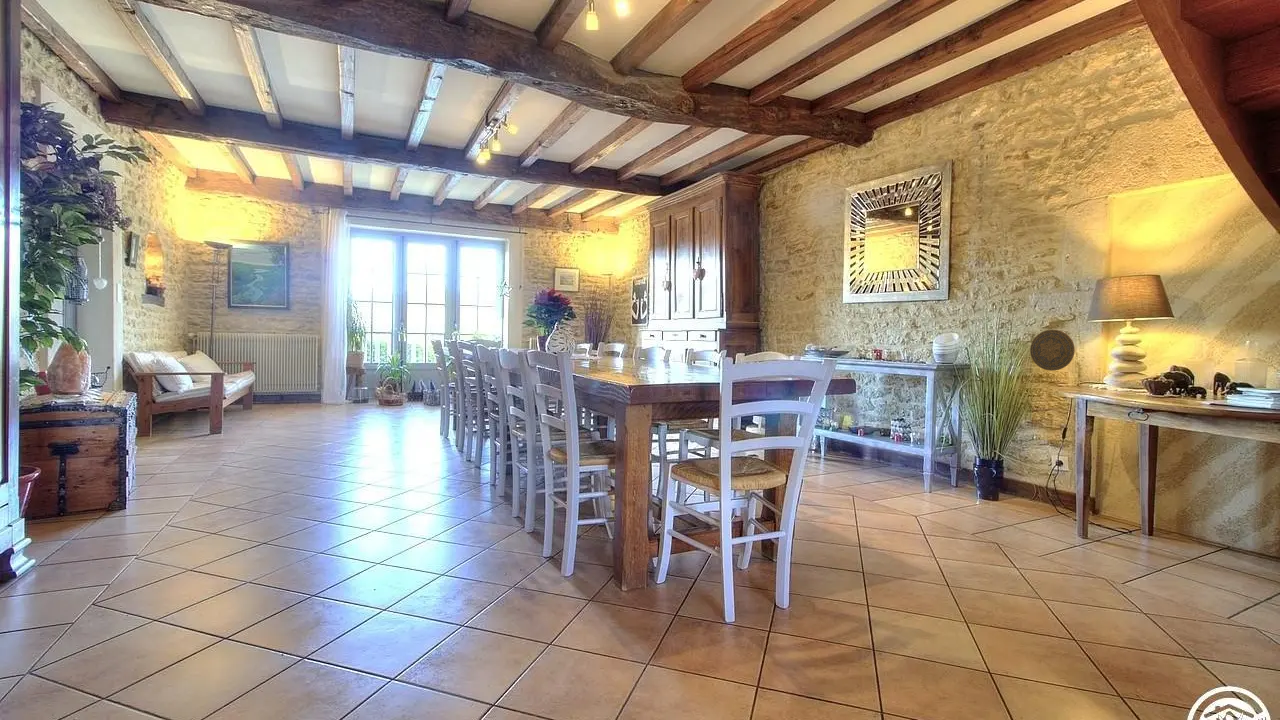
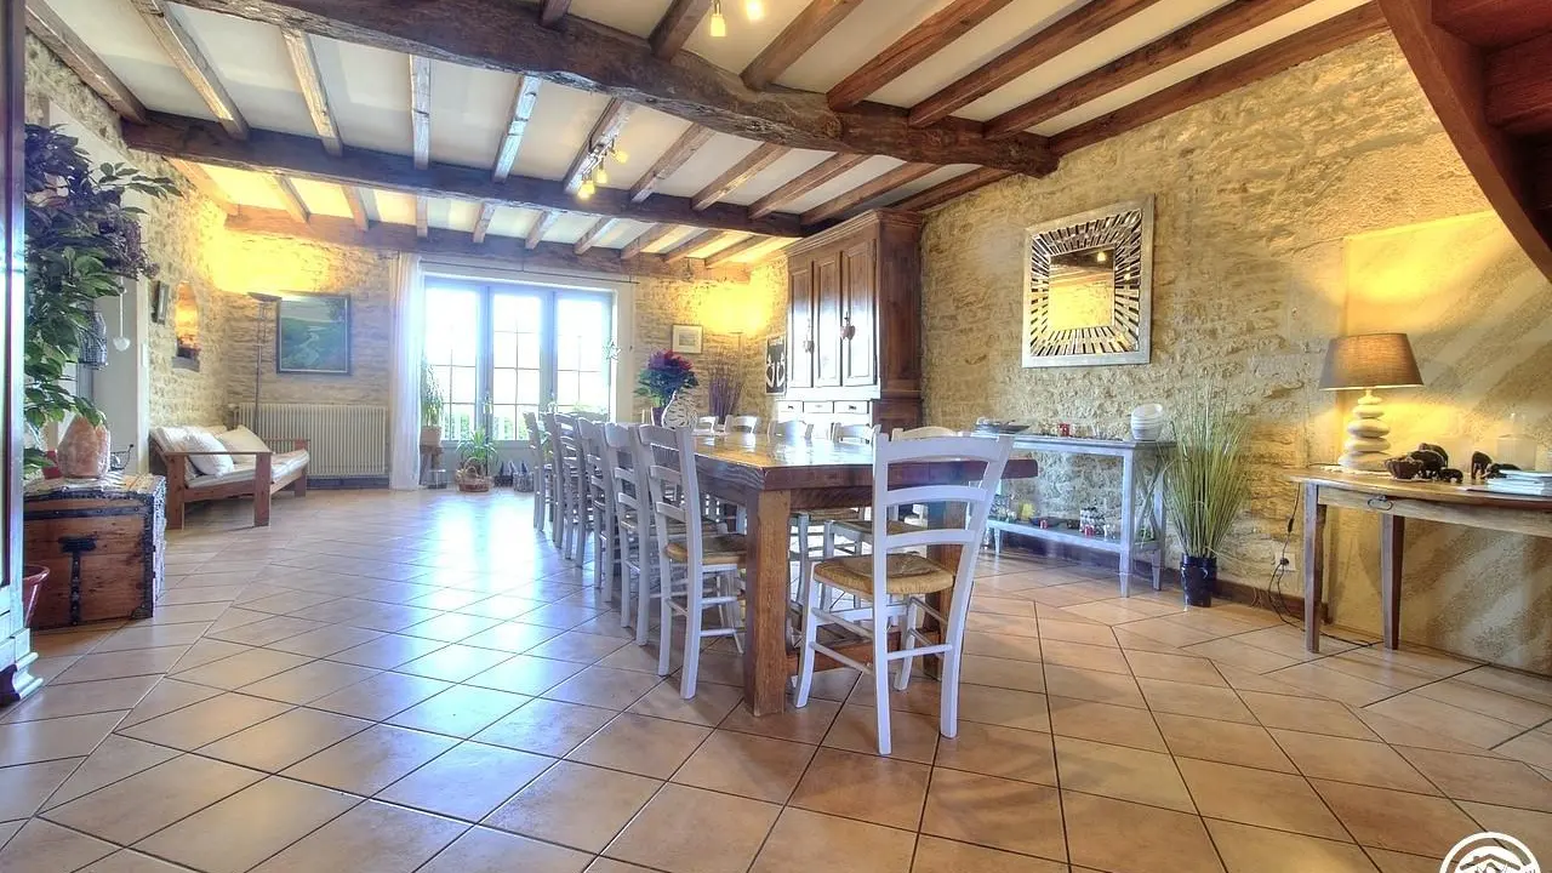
- decorative plate [1029,329,1076,372]
